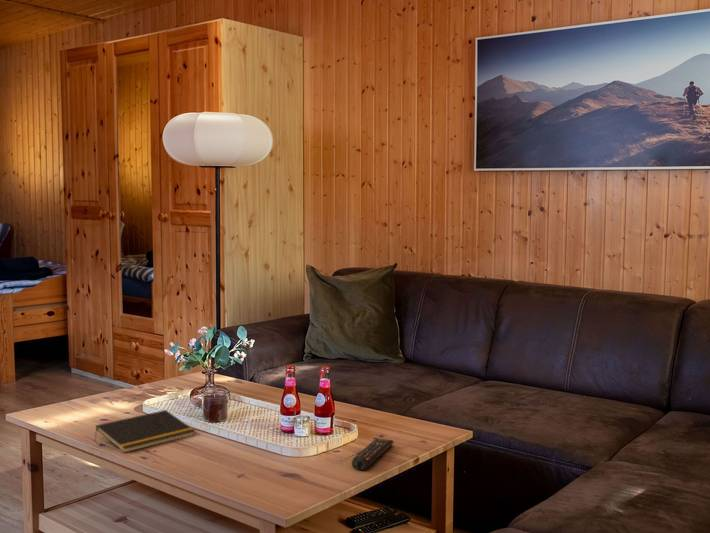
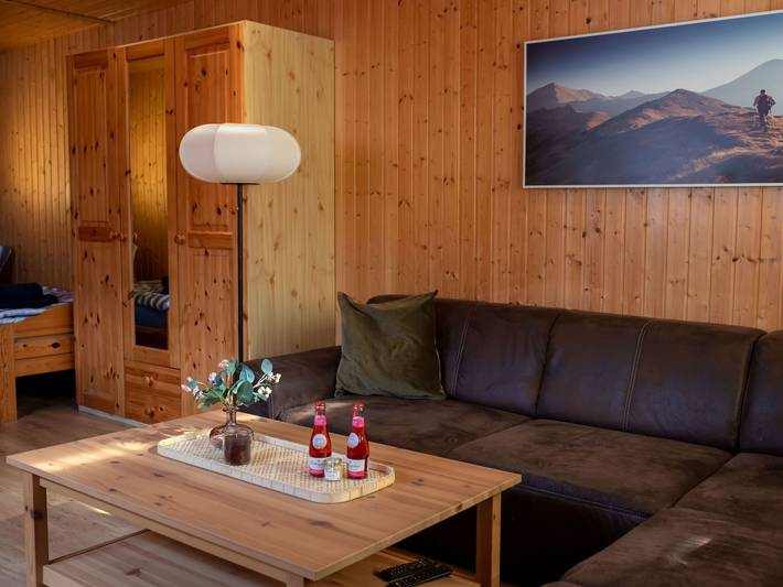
- remote control [351,437,395,471]
- notepad [94,409,196,454]
